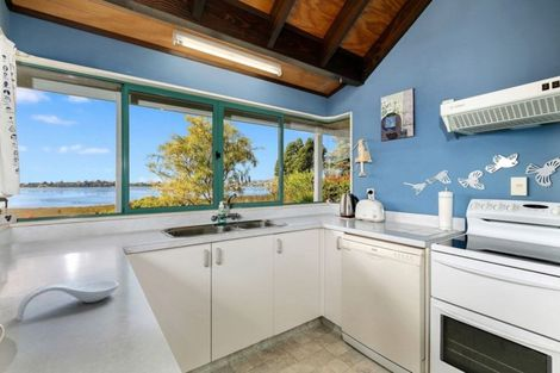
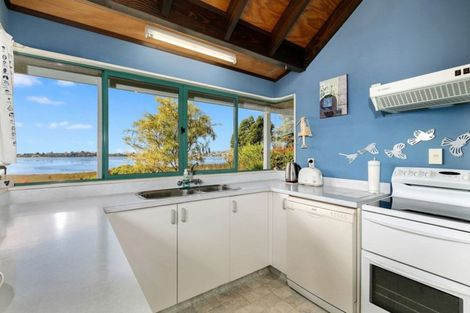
- spoon rest [15,279,119,322]
